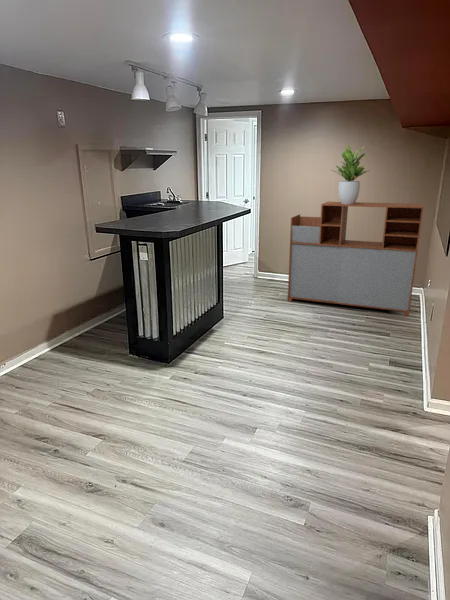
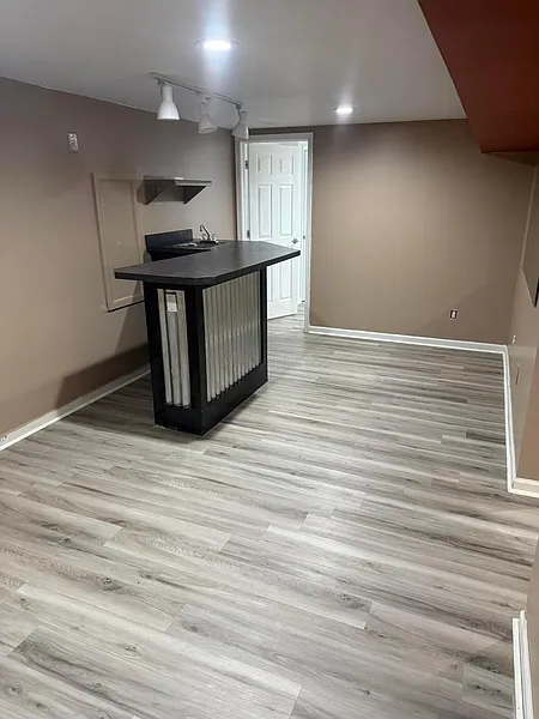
- potted plant [331,144,371,204]
- storage cabinet [287,201,424,317]
